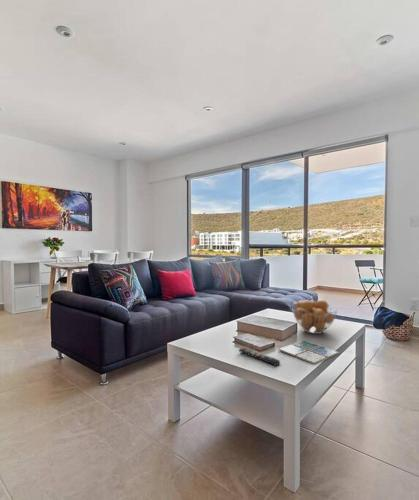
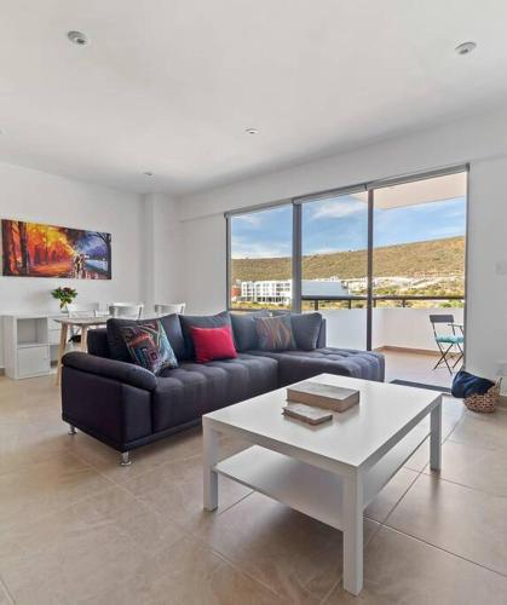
- drink coaster [278,340,340,365]
- fruit basket [291,299,338,335]
- remote control [238,347,281,367]
